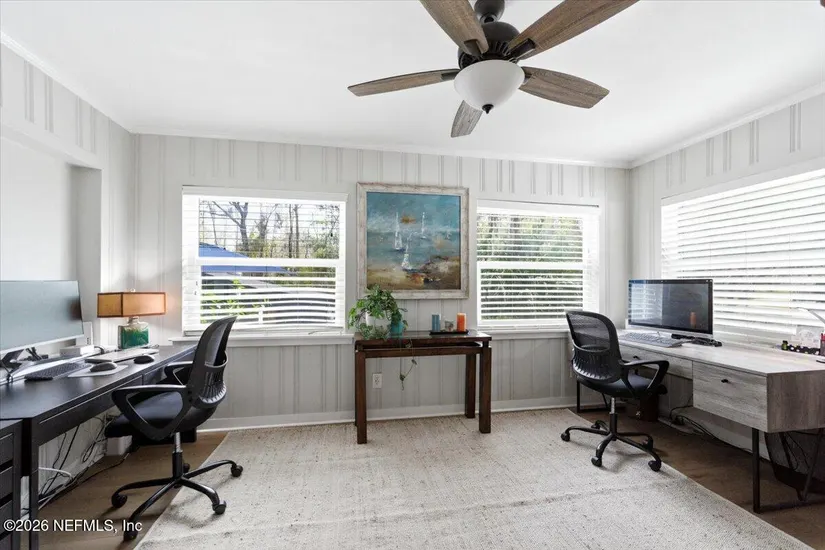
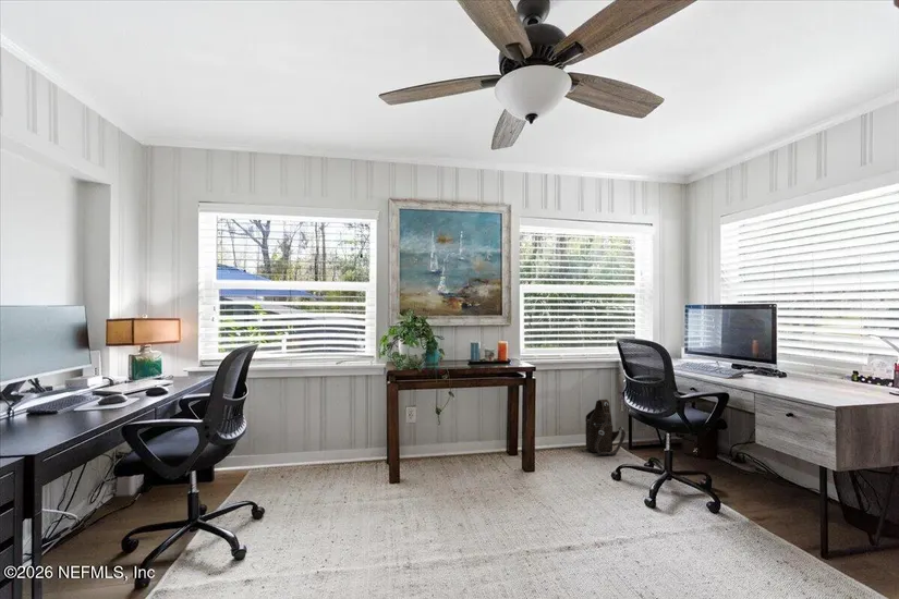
+ shoulder bag [584,399,627,456]
